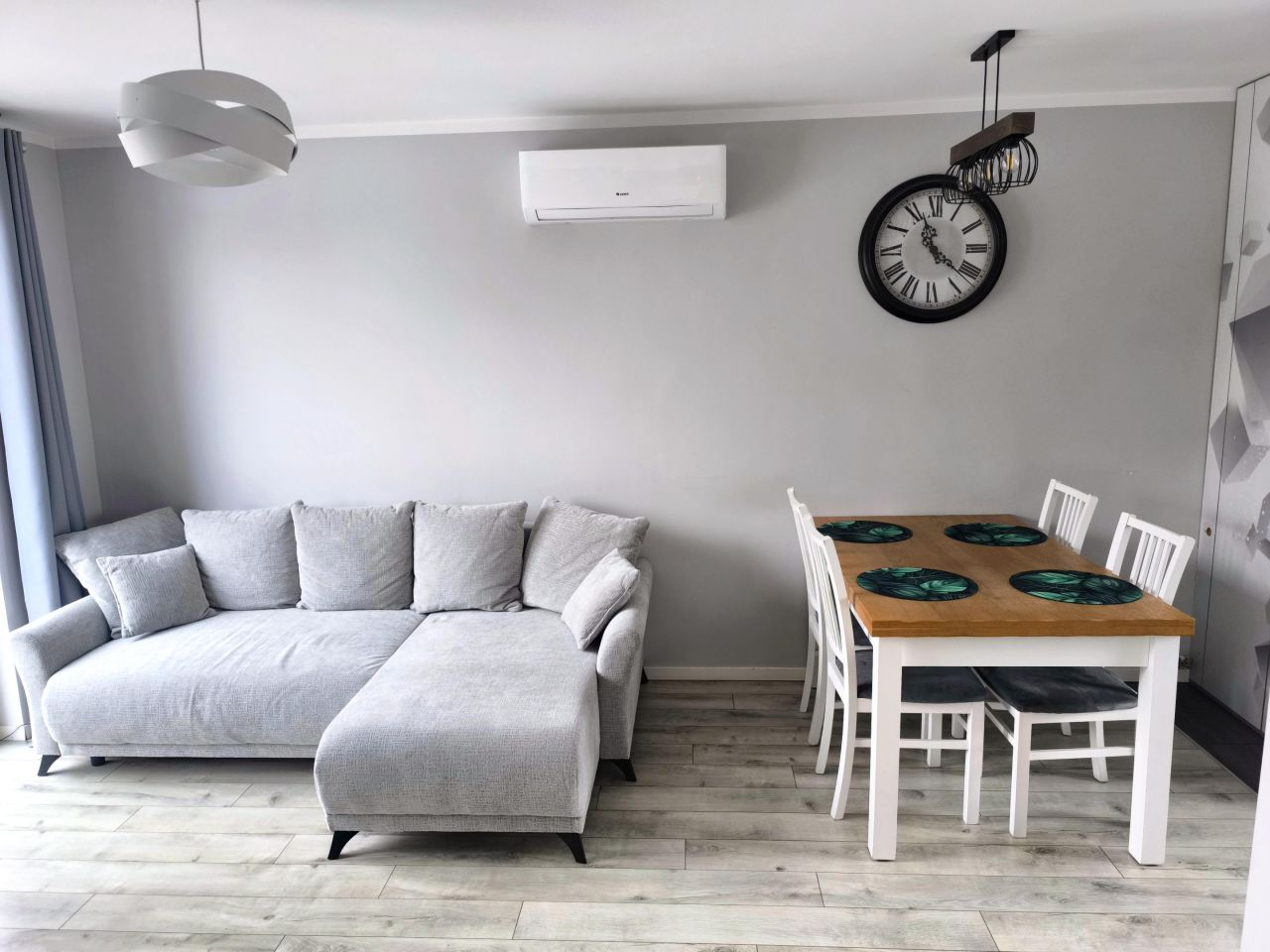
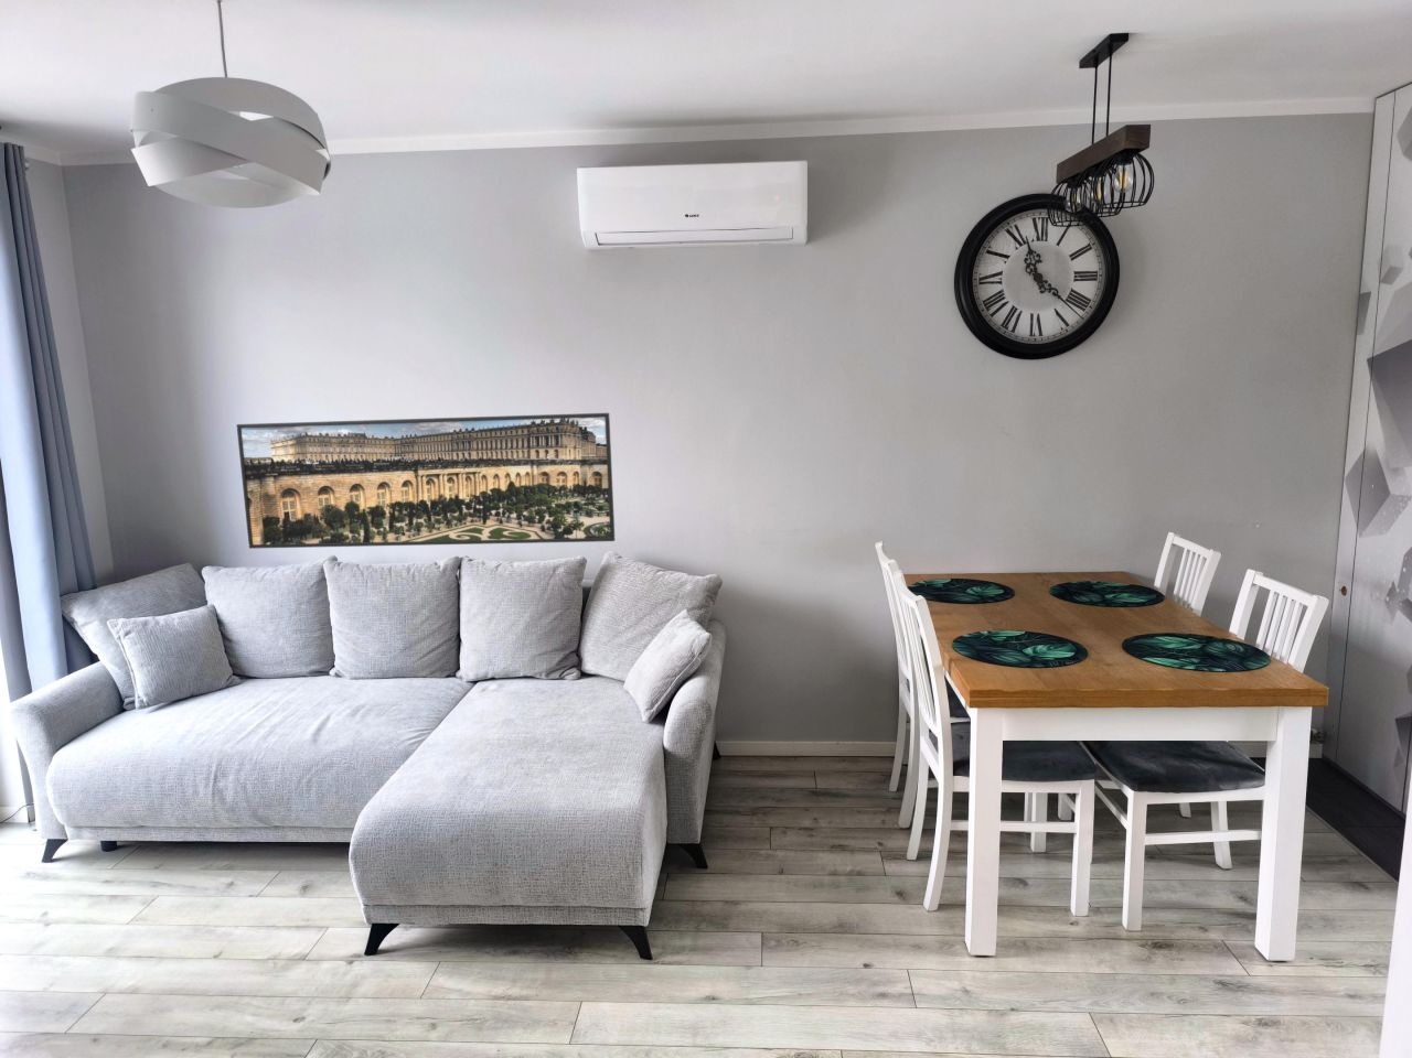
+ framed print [236,412,616,550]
